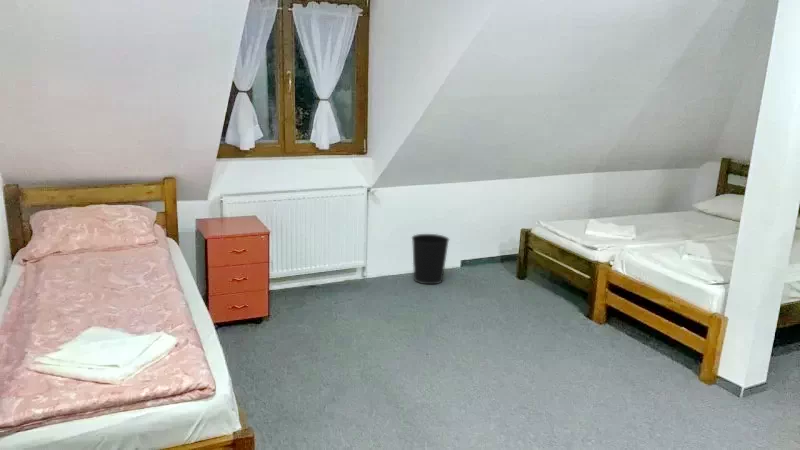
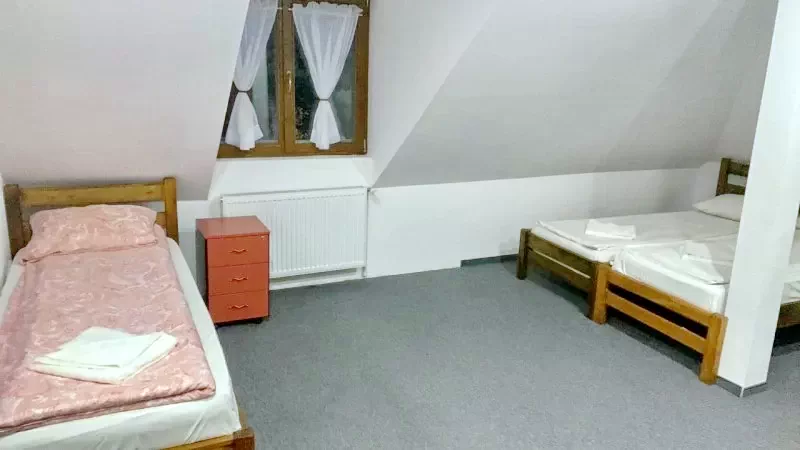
- wastebasket [411,233,450,285]
